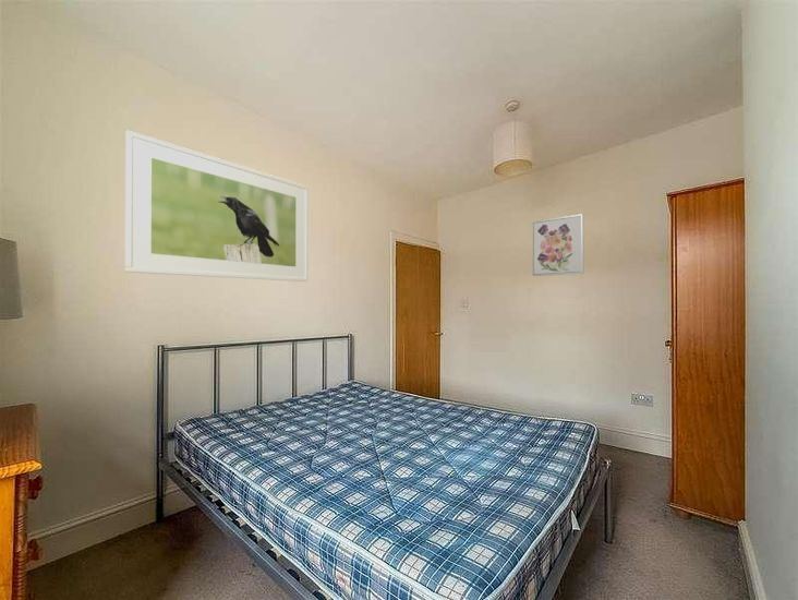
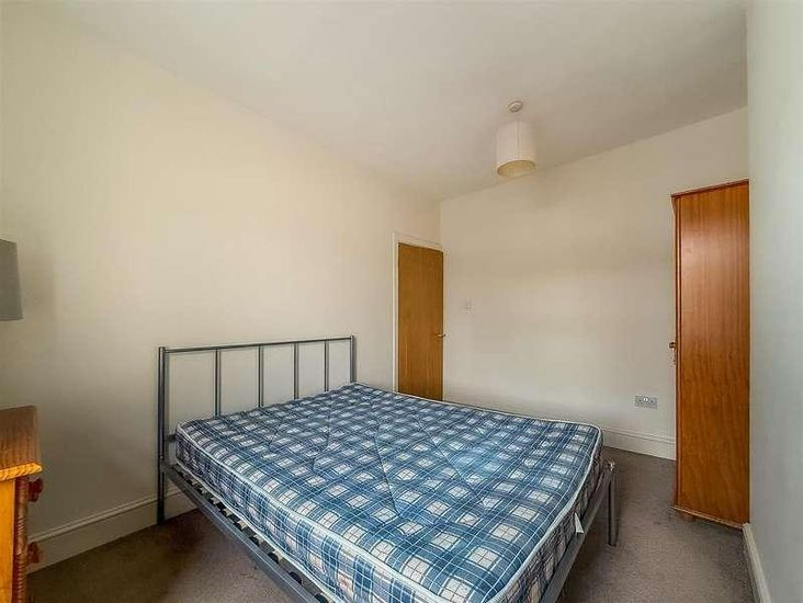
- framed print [124,130,310,283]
- wall art [531,213,584,277]
